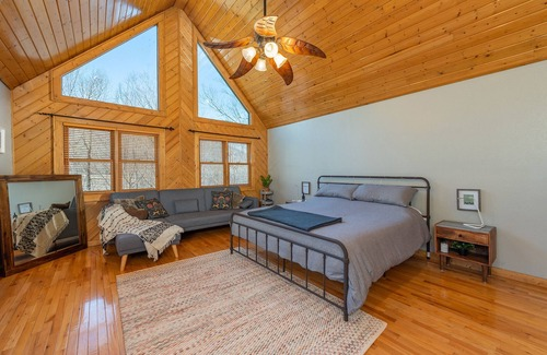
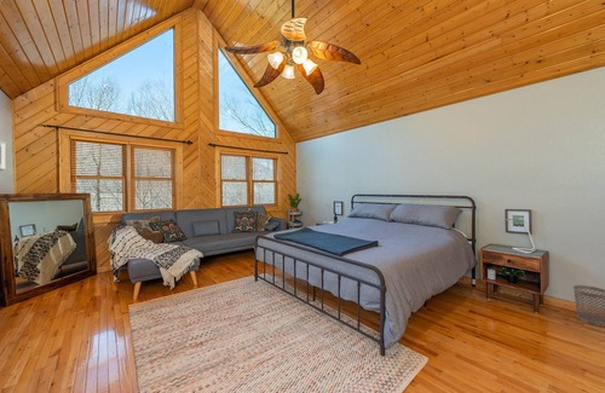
+ wastebasket [572,284,605,328]
